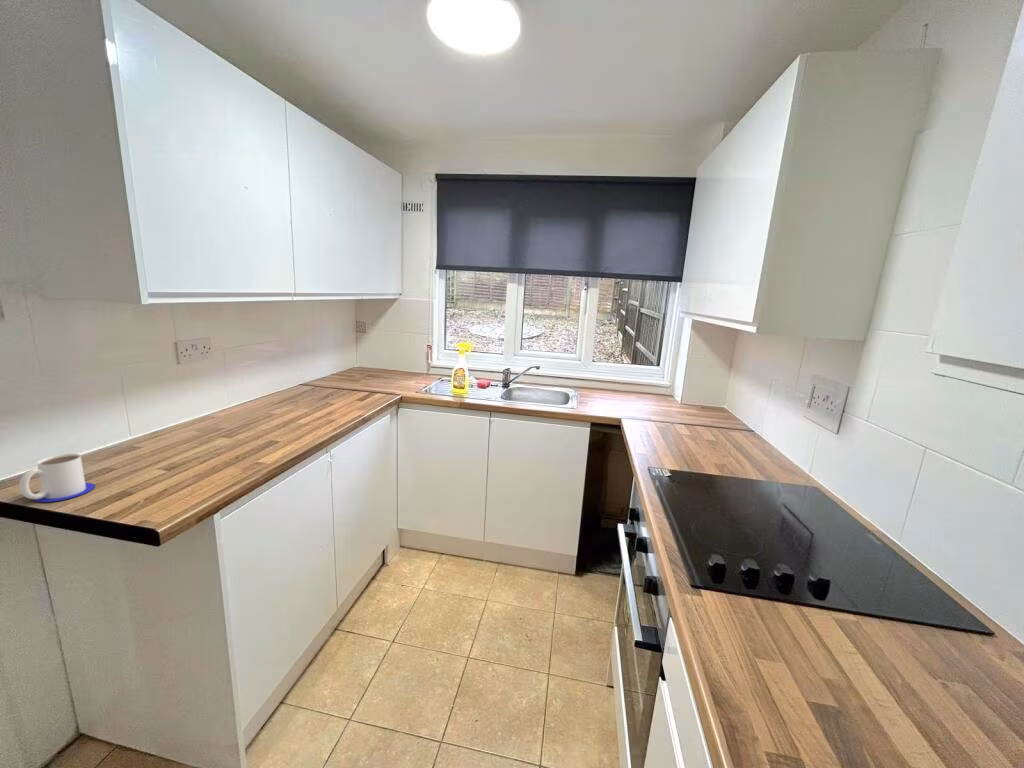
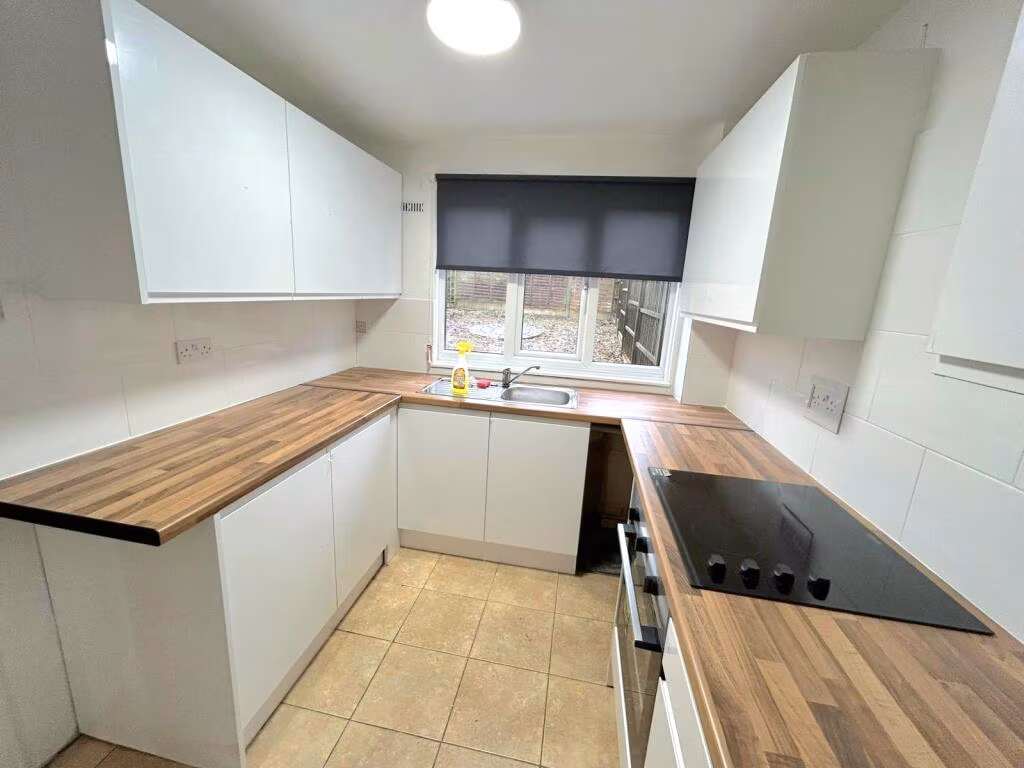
- mug [18,453,96,503]
